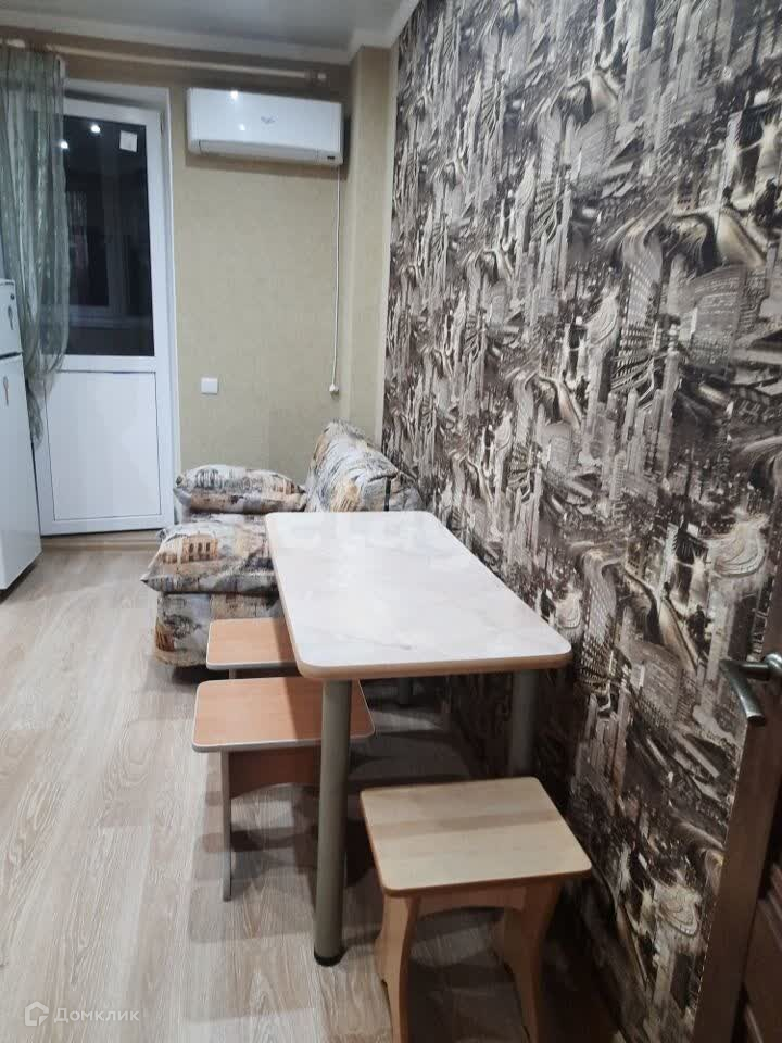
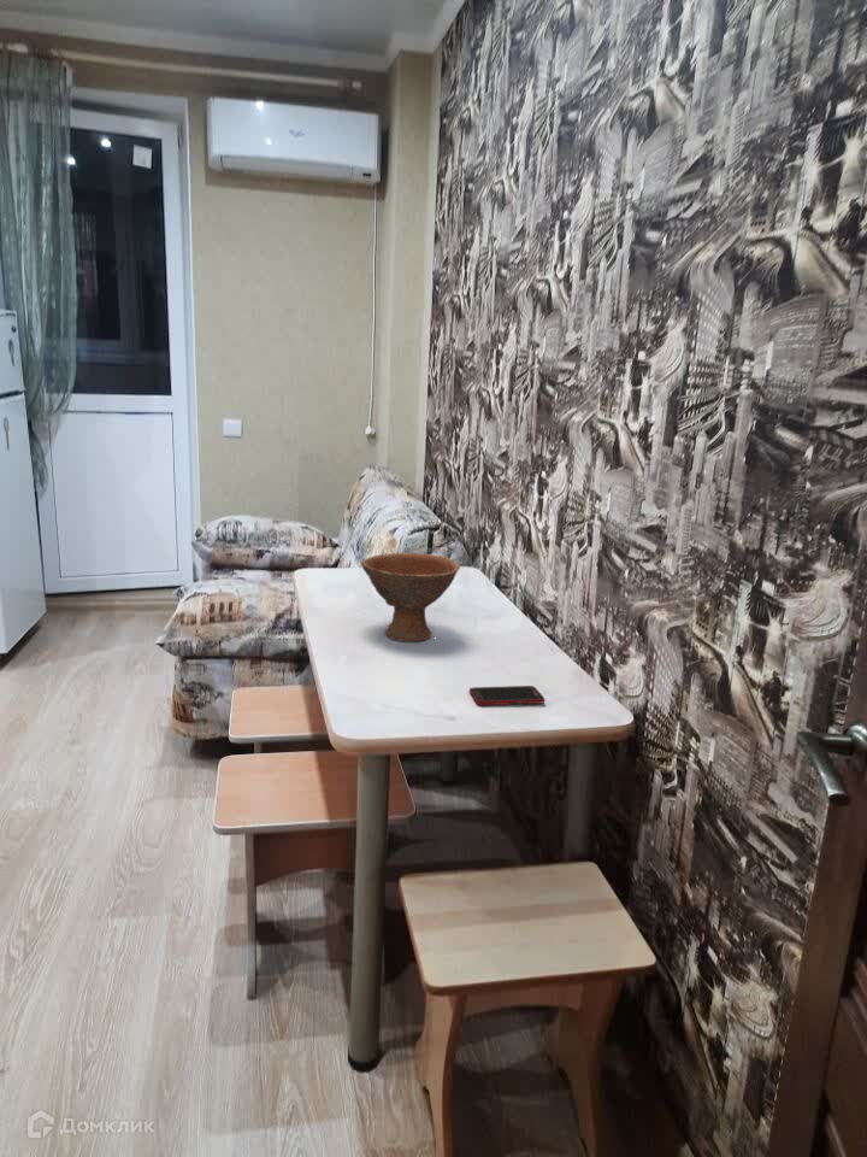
+ bowl [360,552,461,644]
+ cell phone [468,685,545,706]
